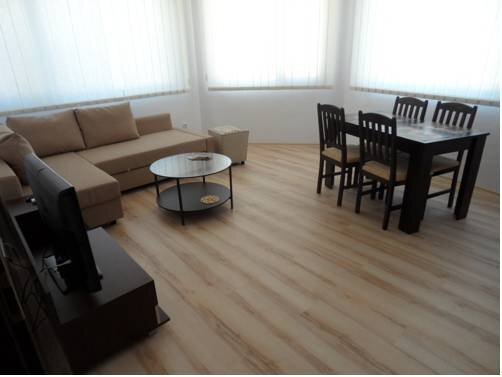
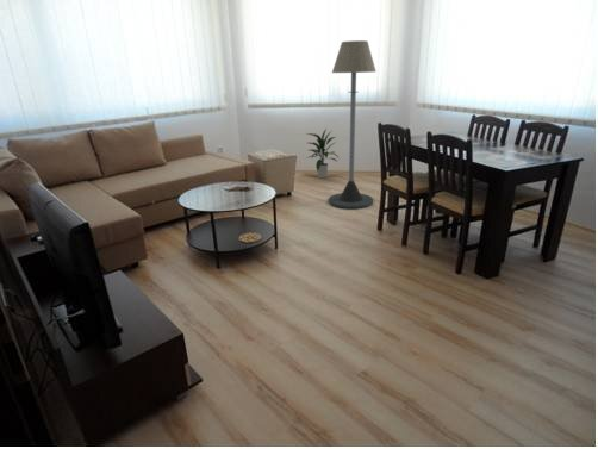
+ floor lamp [328,39,378,210]
+ indoor plant [305,127,340,179]
